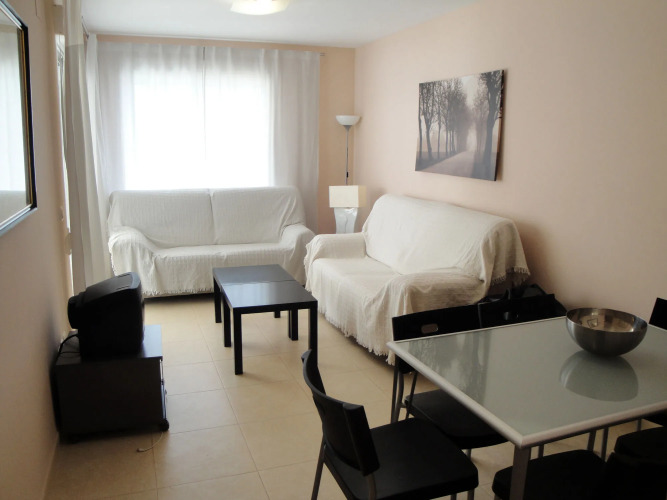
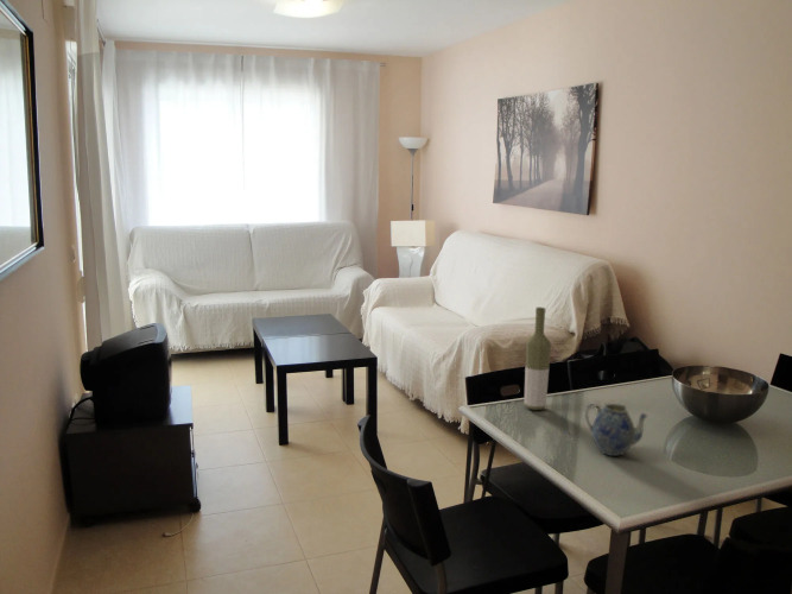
+ bottle [524,307,552,411]
+ teapot [584,403,648,457]
